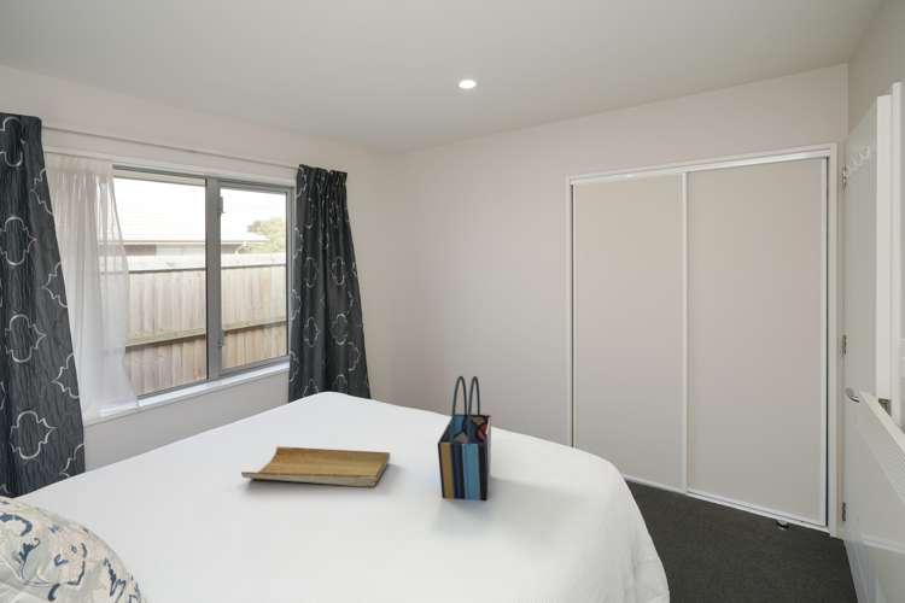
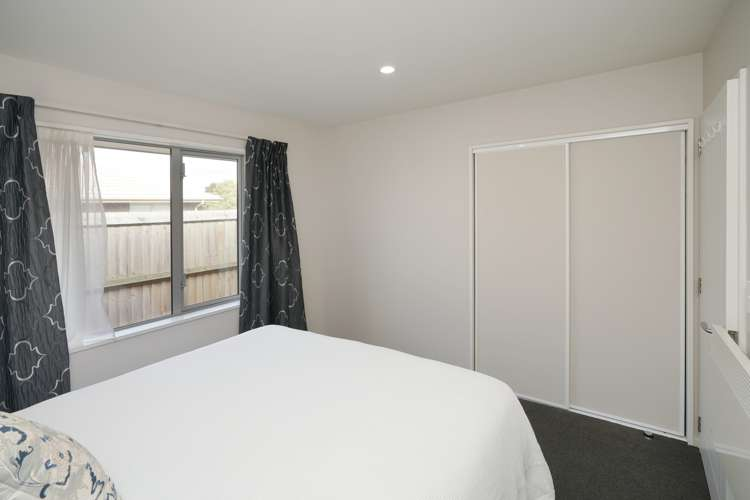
- tote bag [437,375,492,502]
- tray [240,445,391,488]
